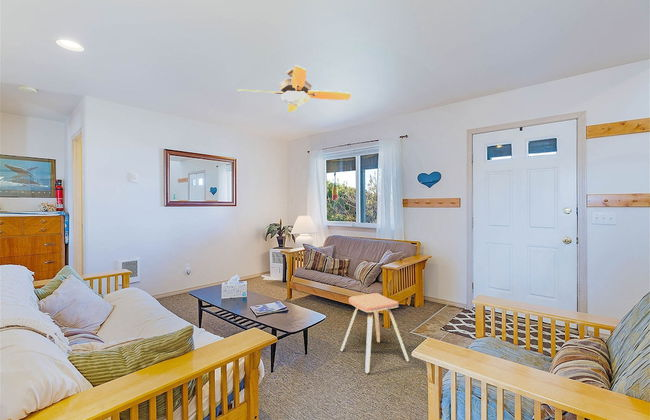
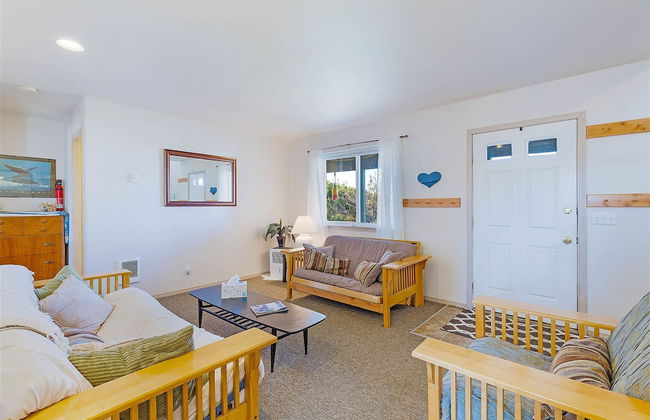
- music stool [339,292,410,374]
- ceiling fan [236,64,352,113]
